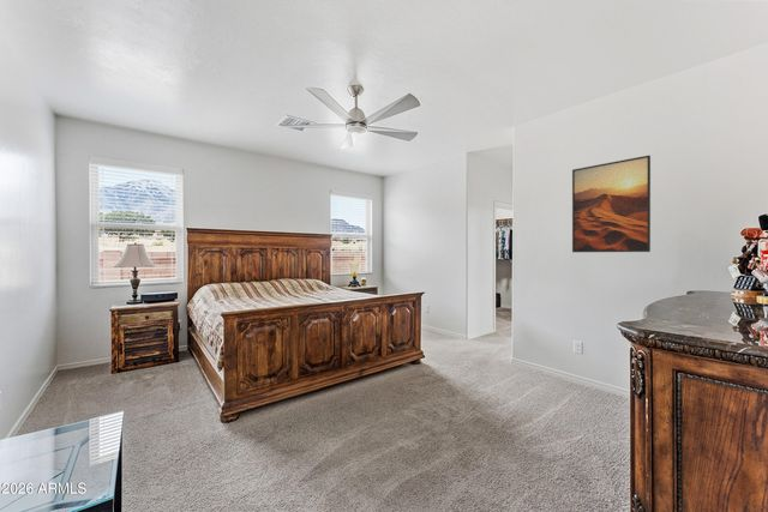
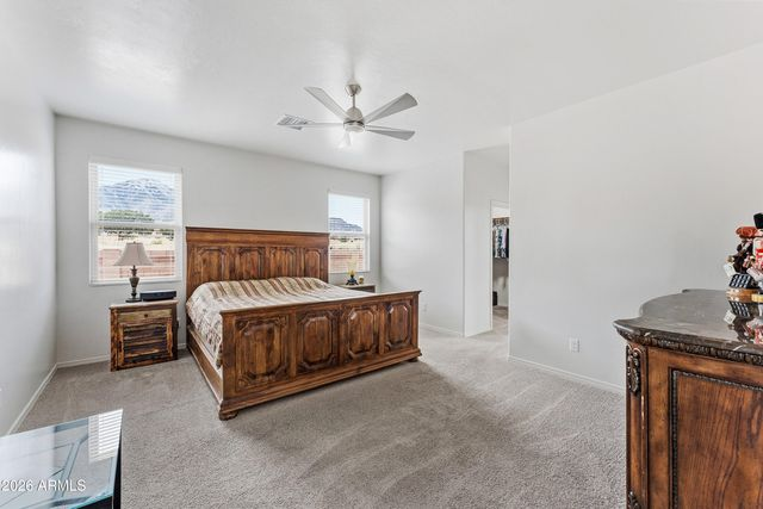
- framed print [571,155,652,253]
